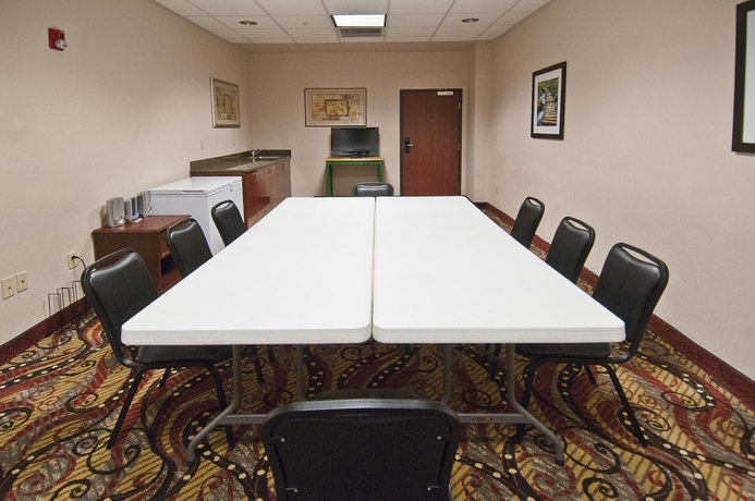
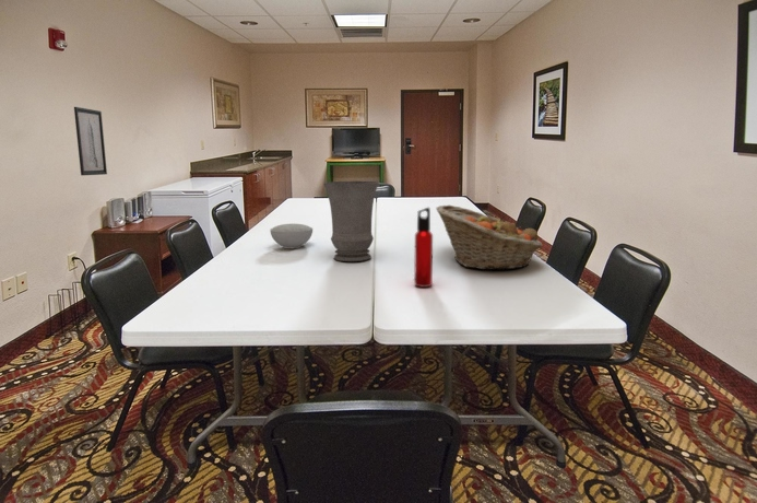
+ fruit basket [435,204,543,271]
+ water bottle [413,207,434,289]
+ vase [322,180,380,262]
+ wall art [73,106,108,176]
+ bowl [269,223,314,249]
